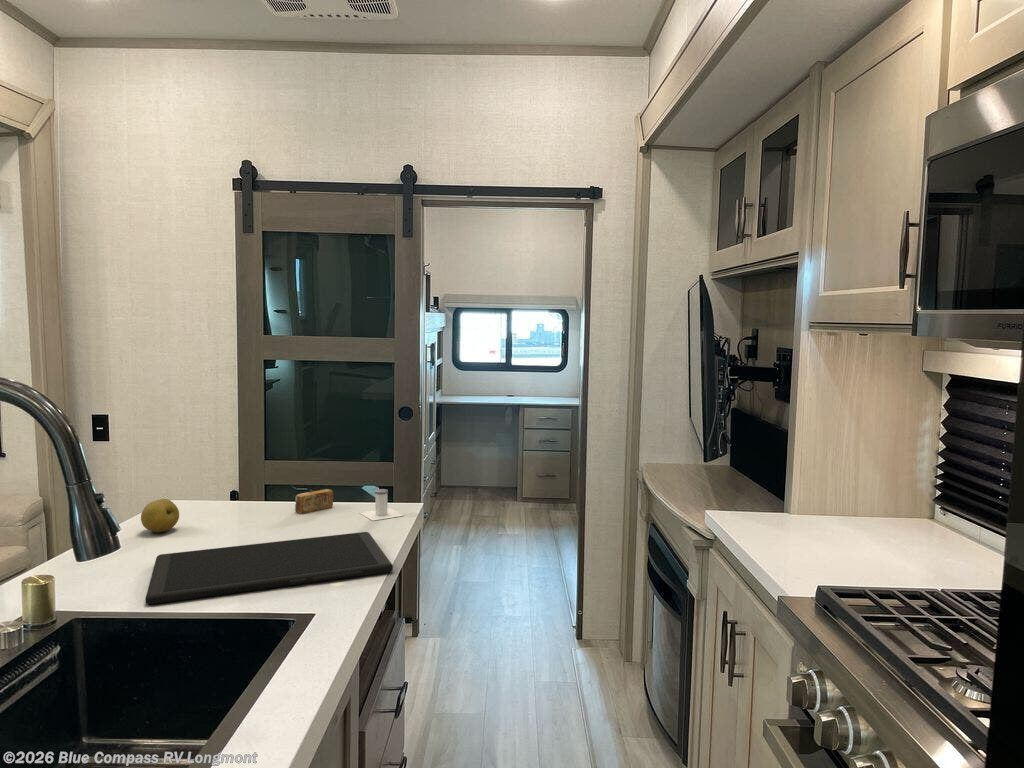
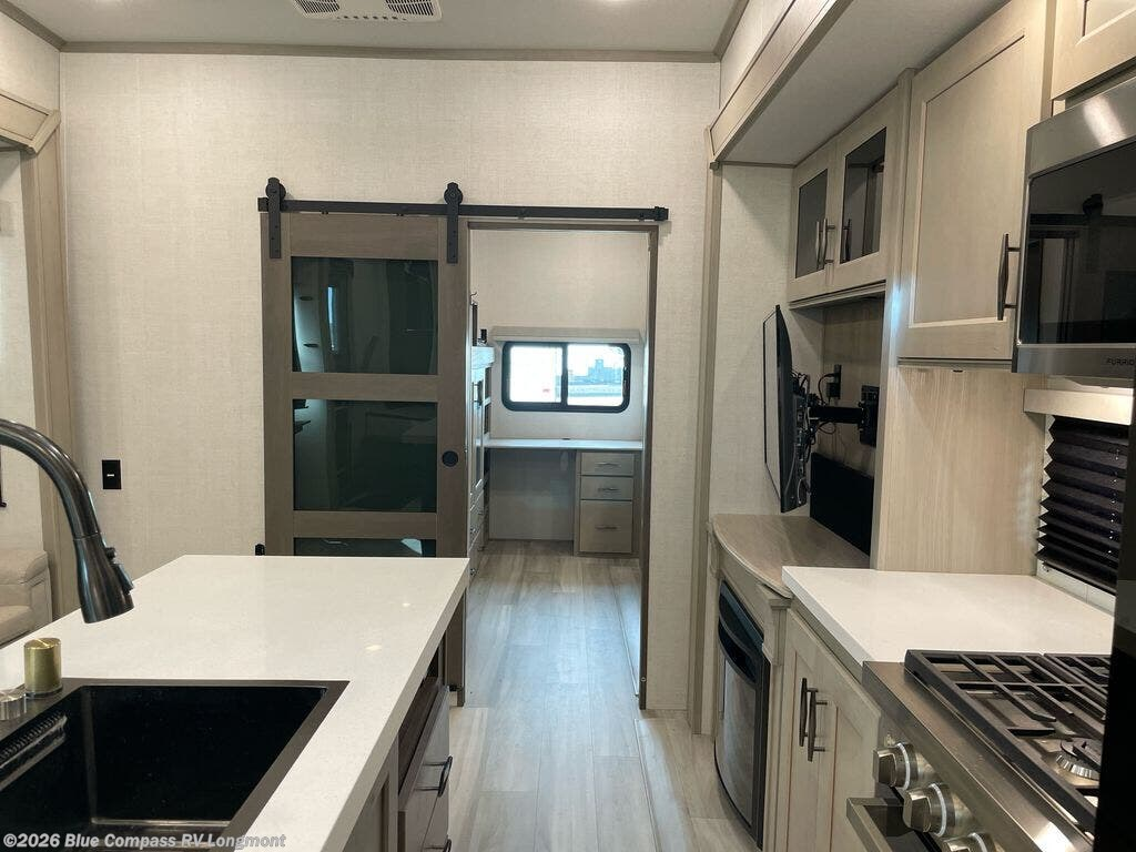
- salt shaker [360,488,405,521]
- soap bar [294,488,334,515]
- fruit [140,498,180,534]
- cutting board [144,531,394,606]
